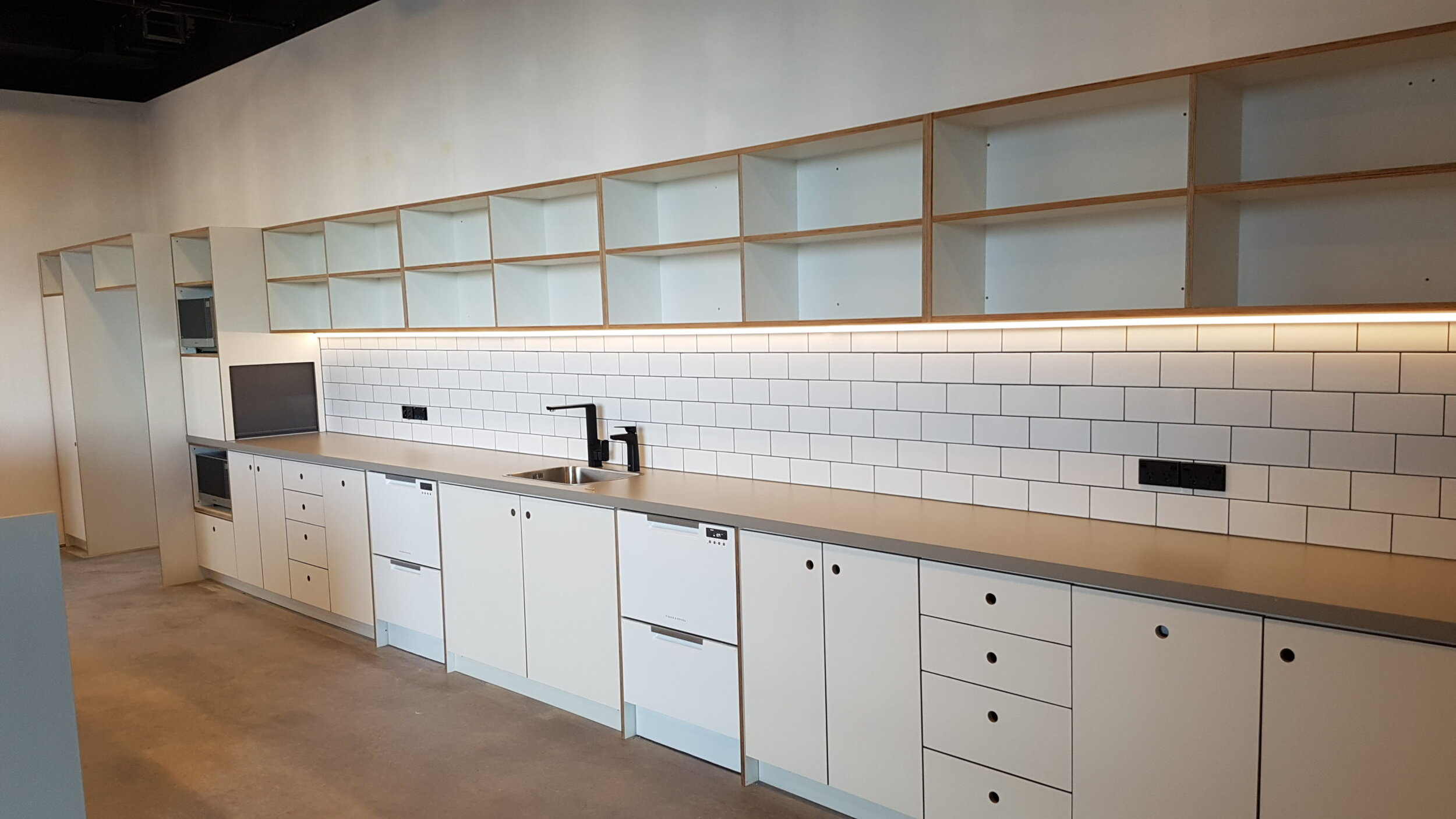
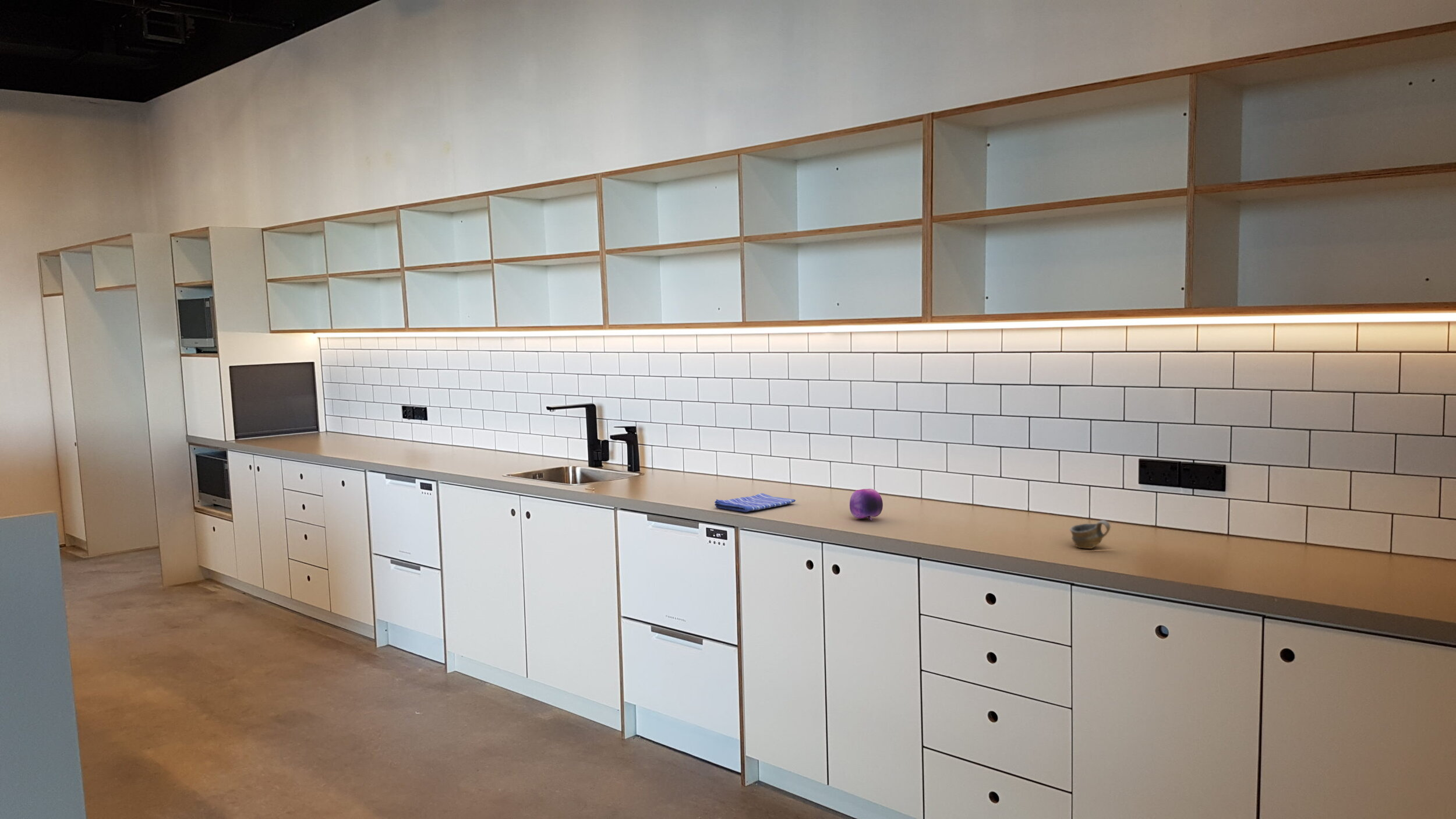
+ fruit [849,488,884,521]
+ dish towel [714,493,796,513]
+ cup [1069,520,1111,549]
